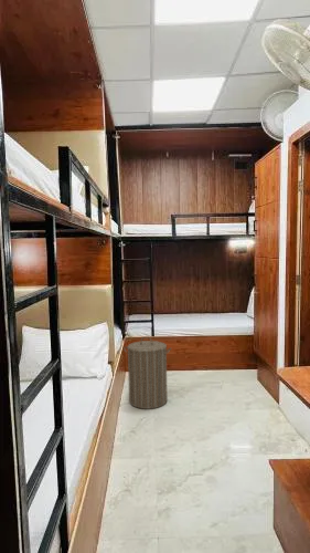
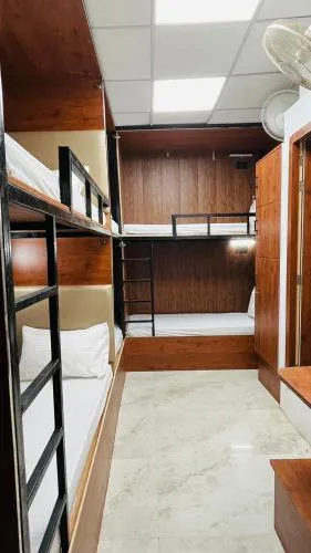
- laundry hamper [122,335,172,410]
